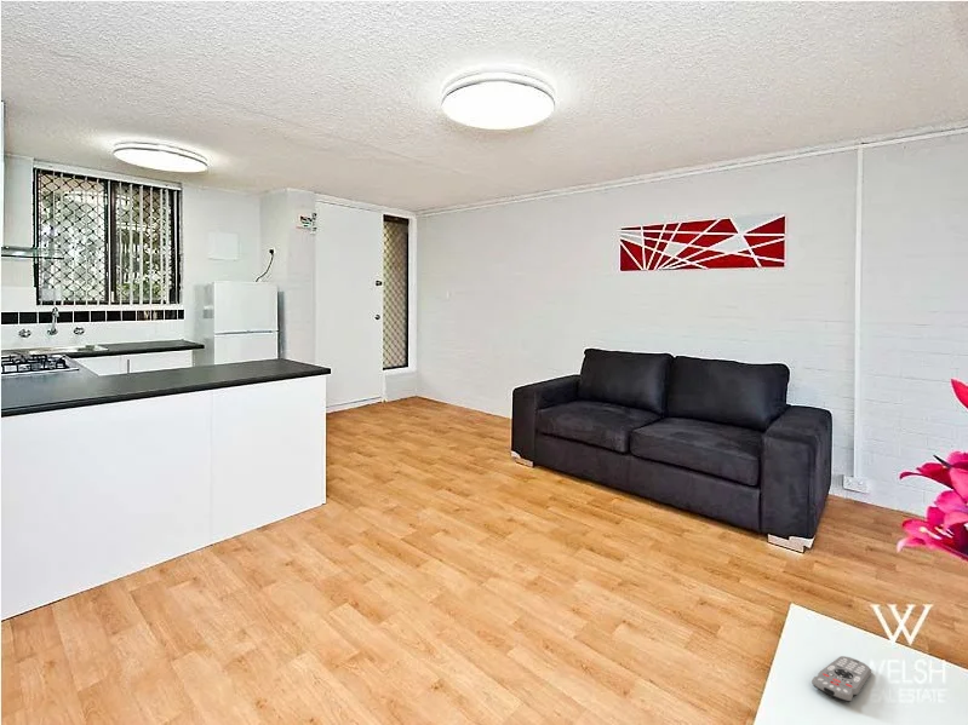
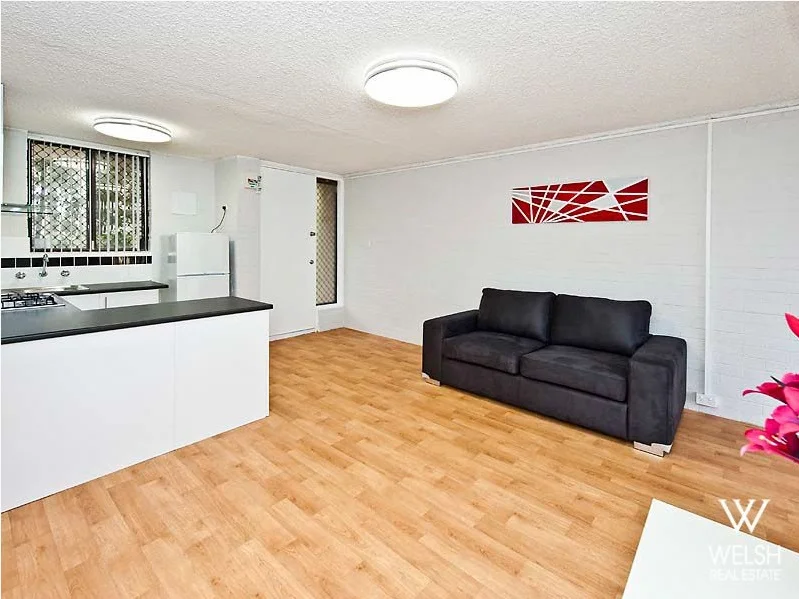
- remote control [811,655,872,703]
